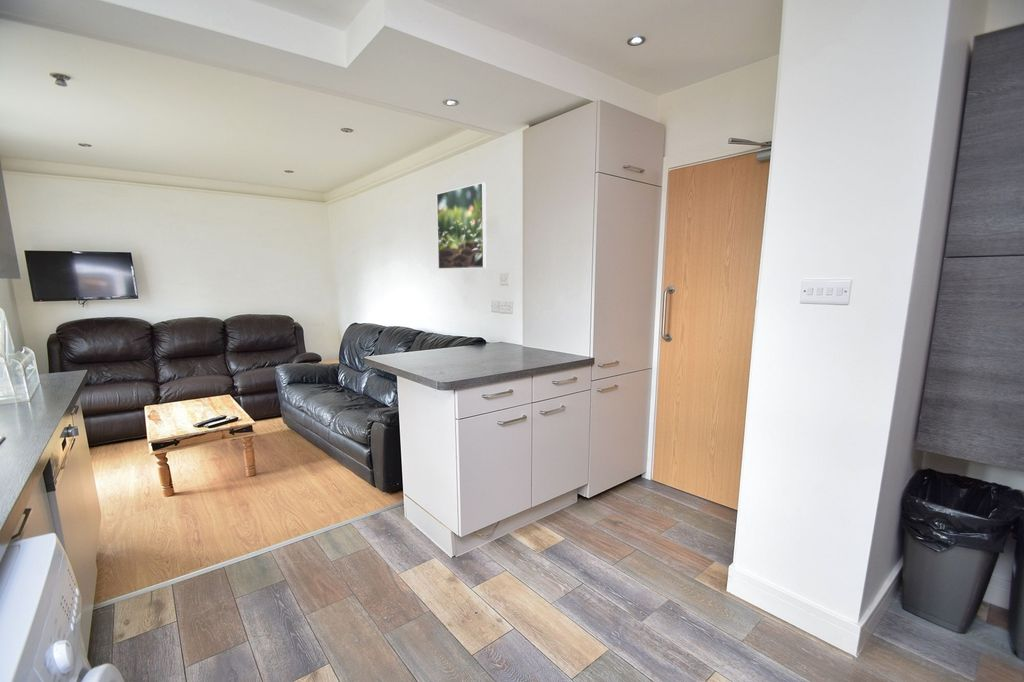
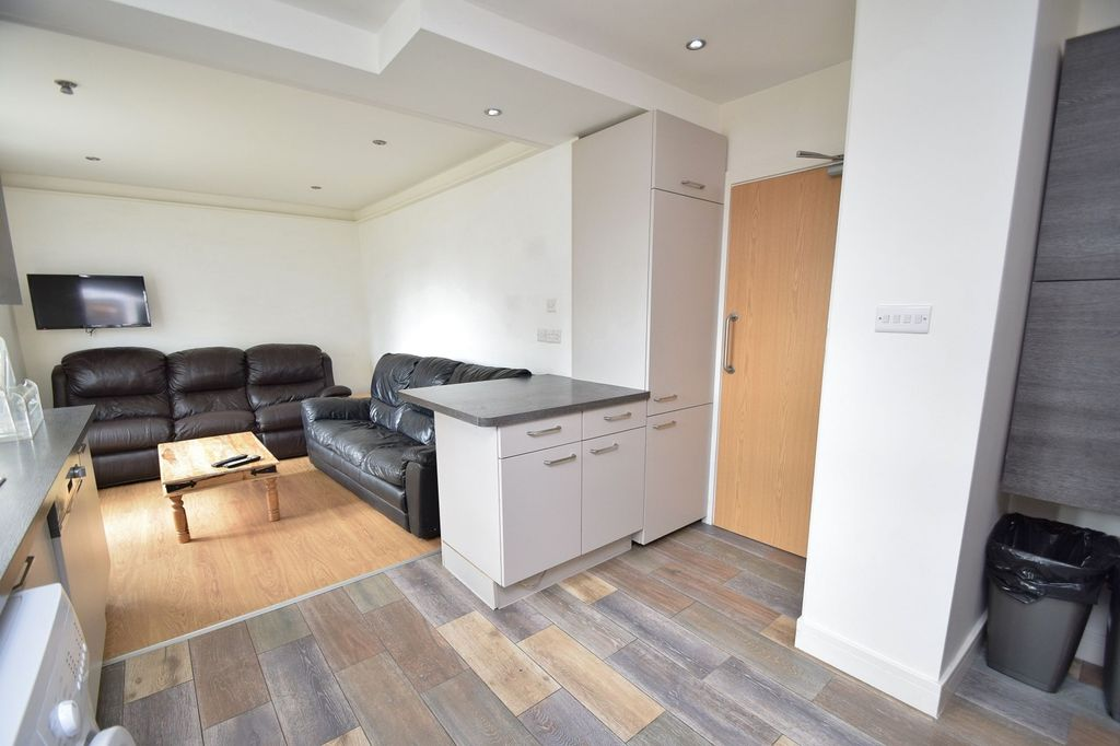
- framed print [436,181,488,270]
